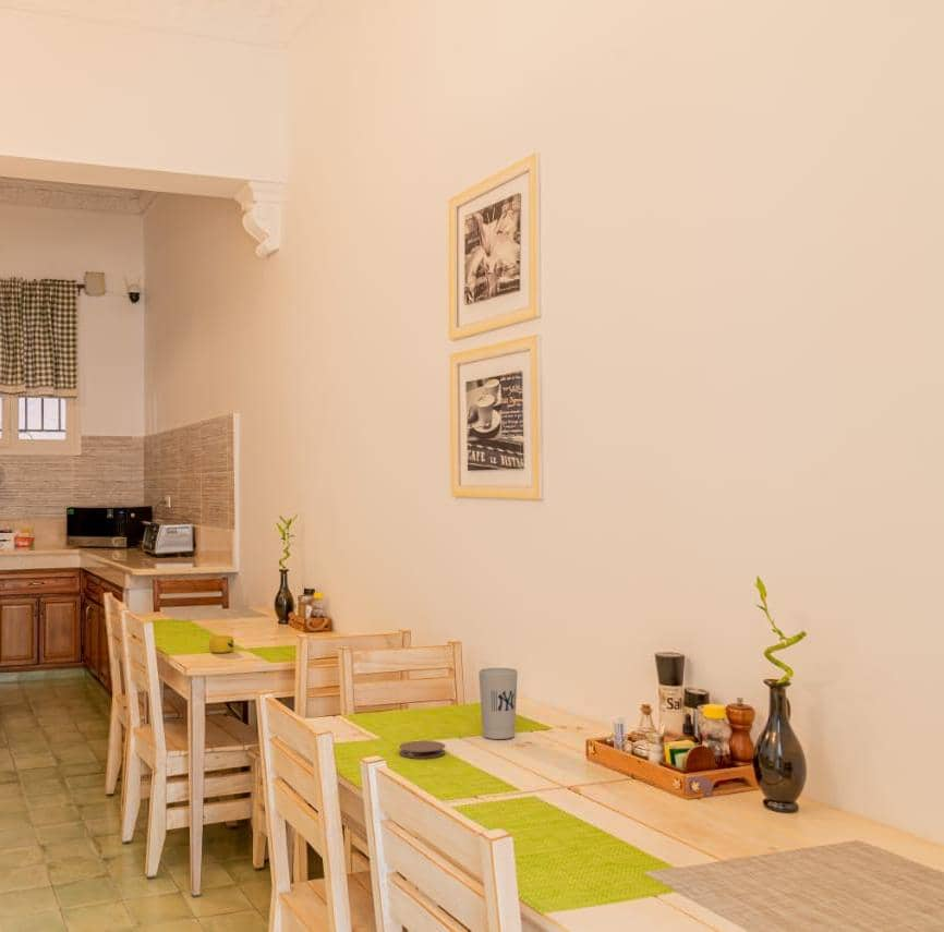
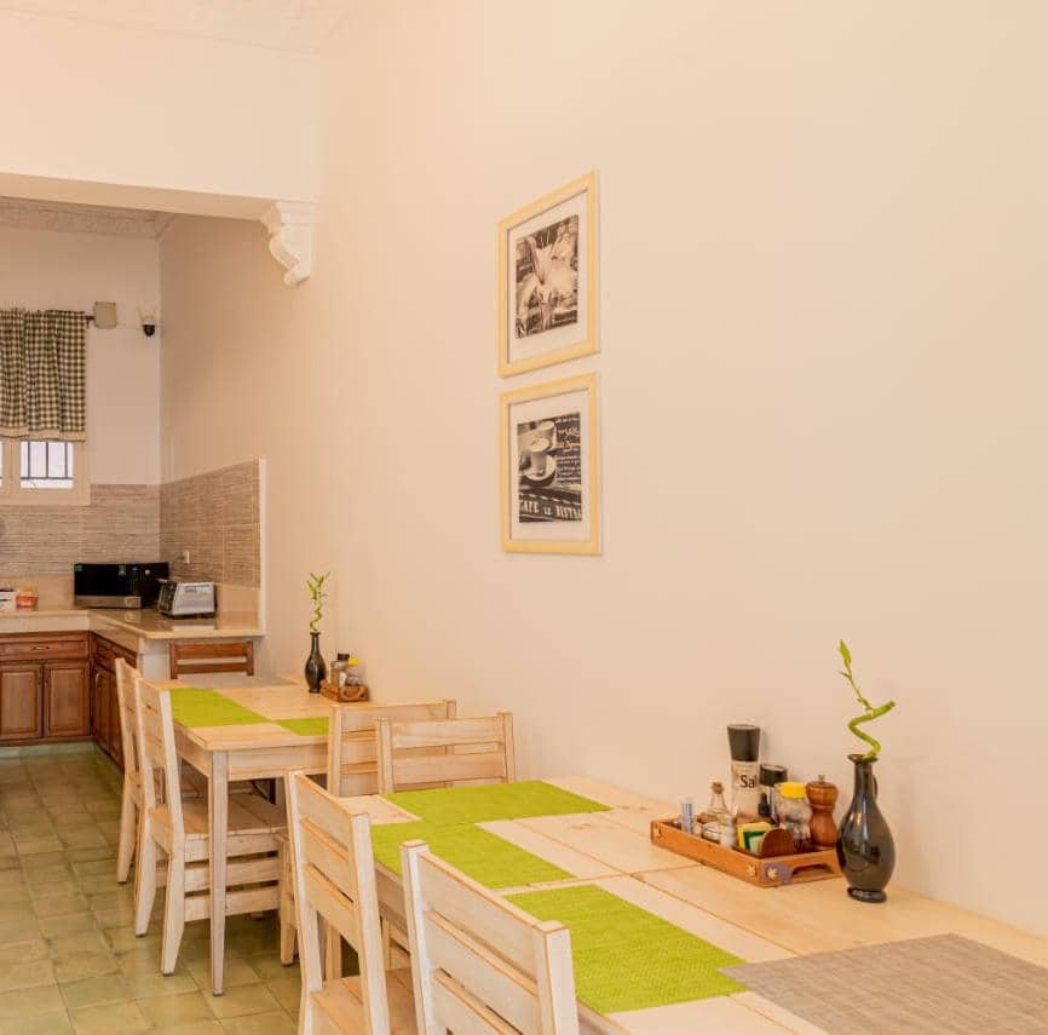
- coaster [398,740,447,760]
- cup [477,667,519,740]
- cup [208,634,234,654]
